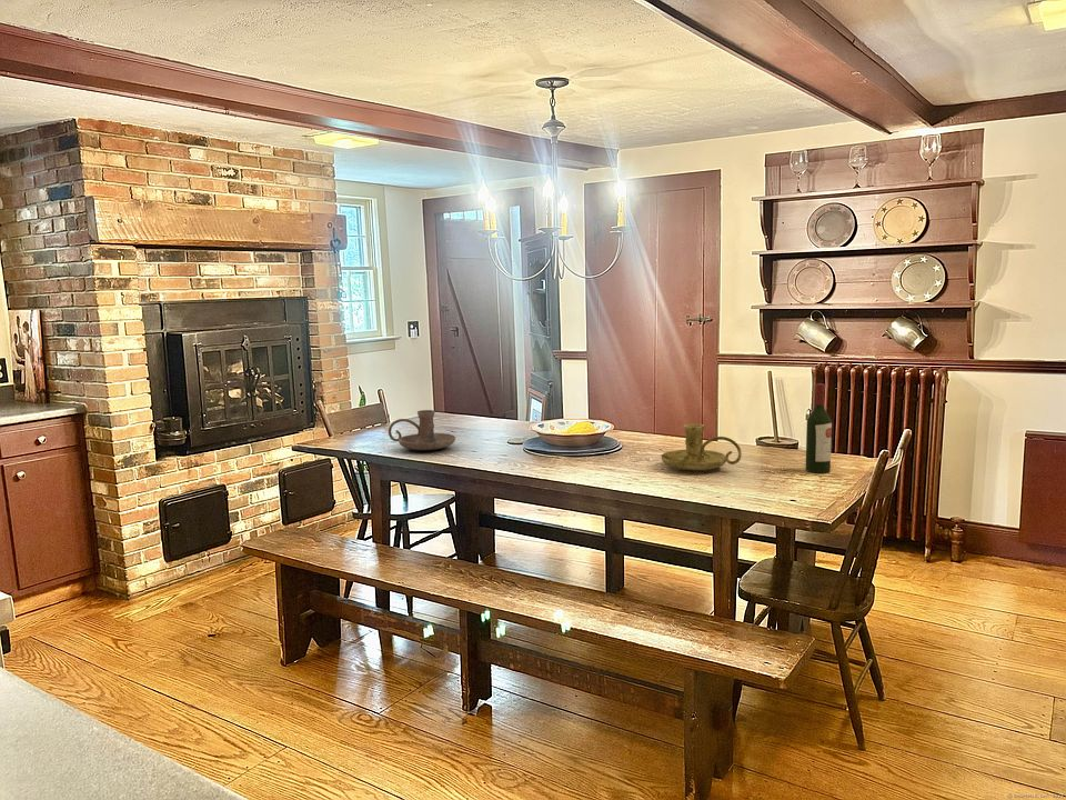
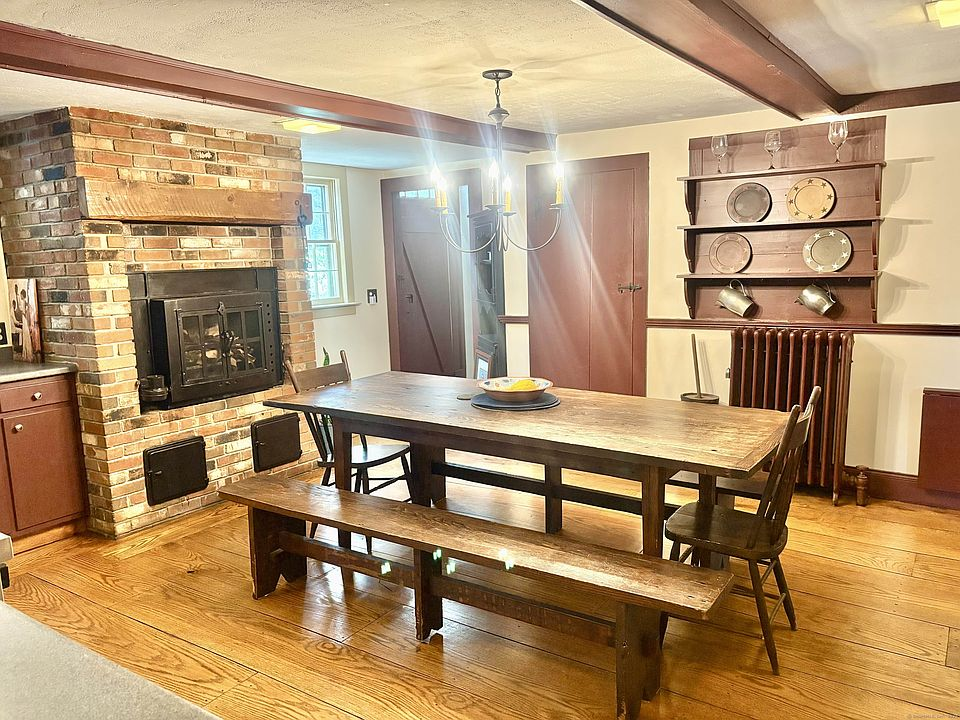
- wine bottle [805,382,833,474]
- candle holder [661,423,743,471]
- candle holder [388,409,456,451]
